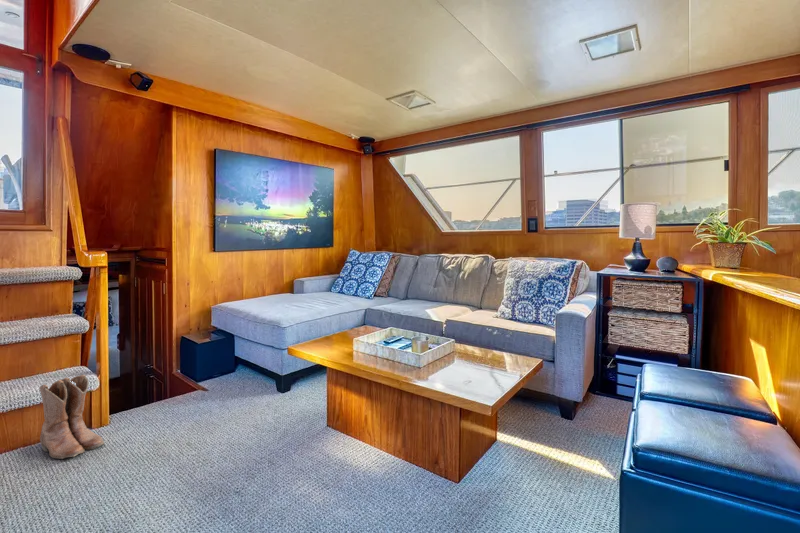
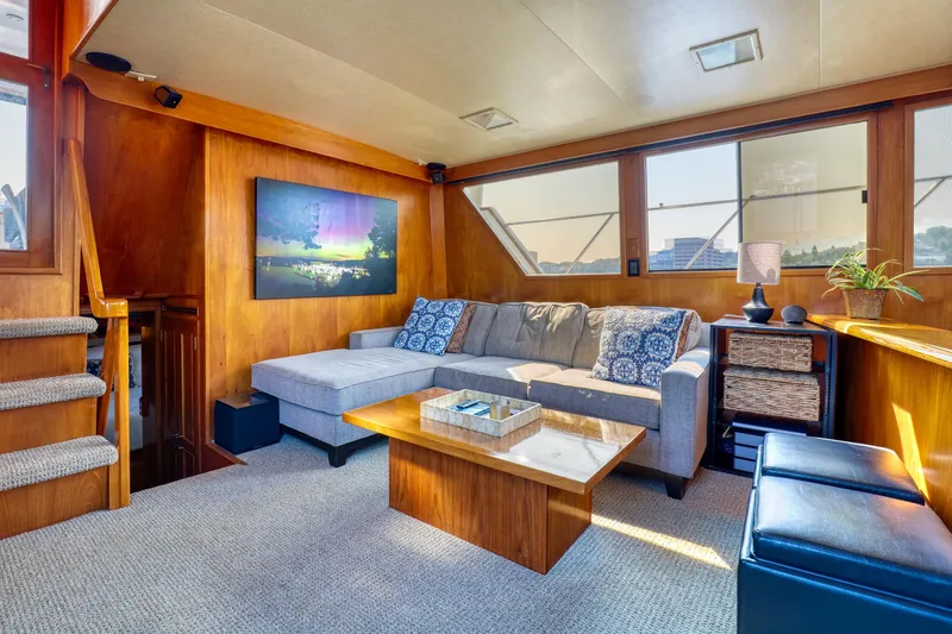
- boots [39,374,105,460]
